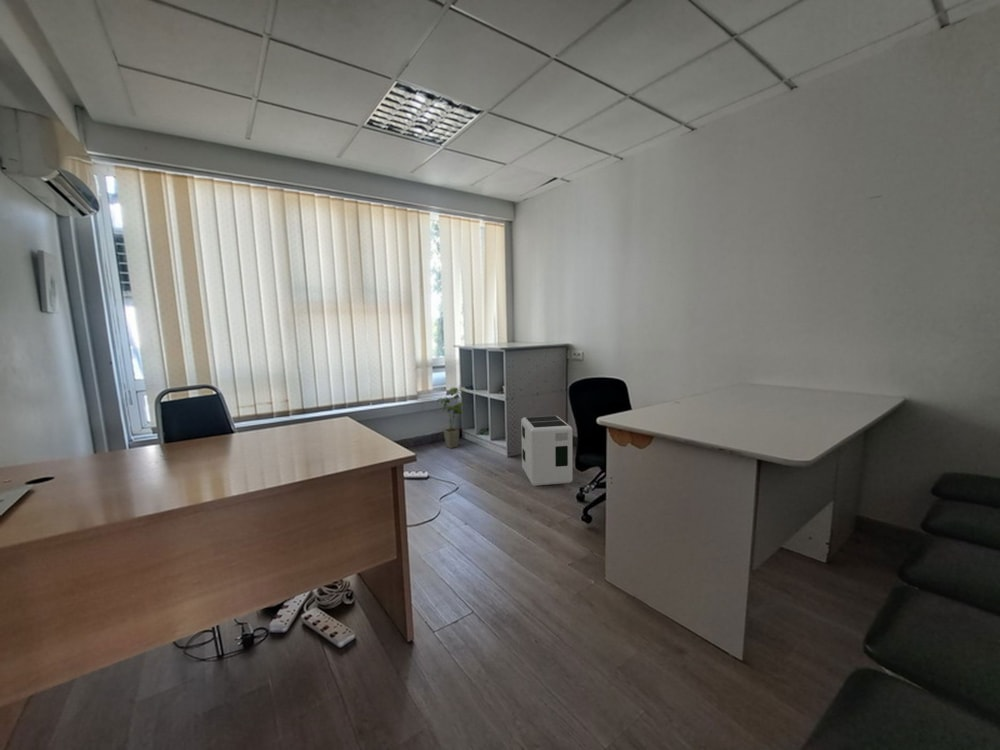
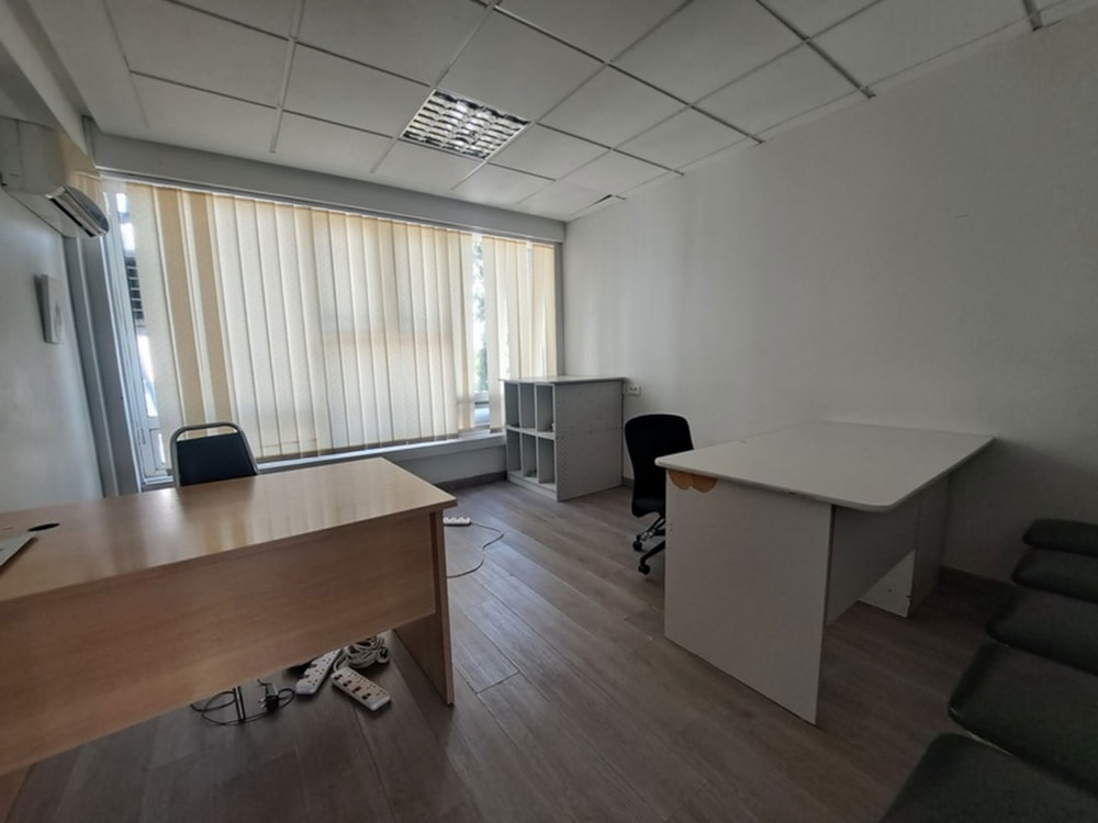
- air purifier [520,415,573,487]
- house plant [436,386,469,449]
